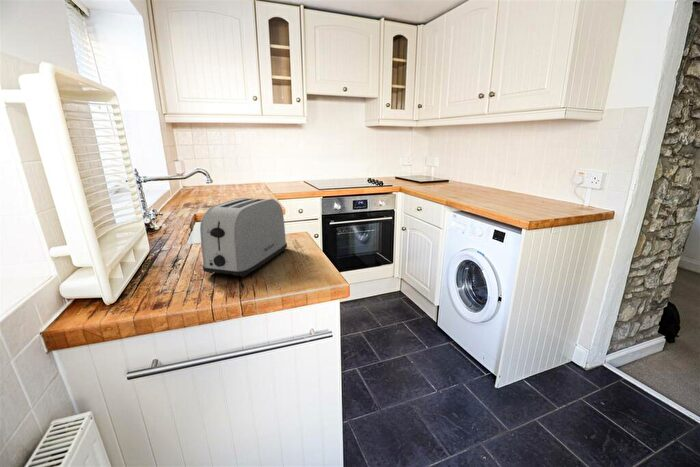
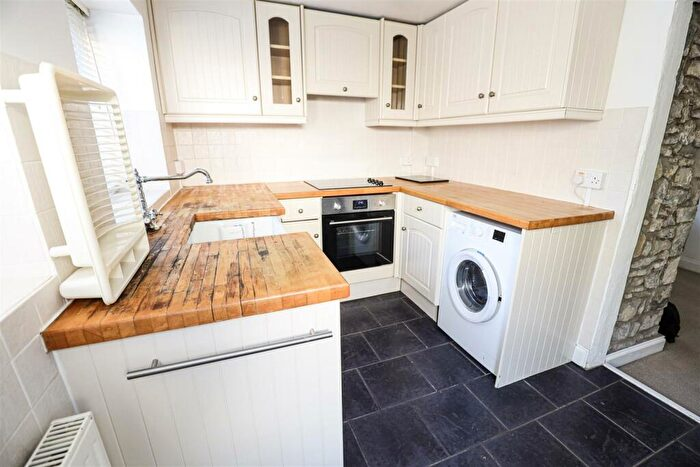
- toaster [199,197,288,278]
